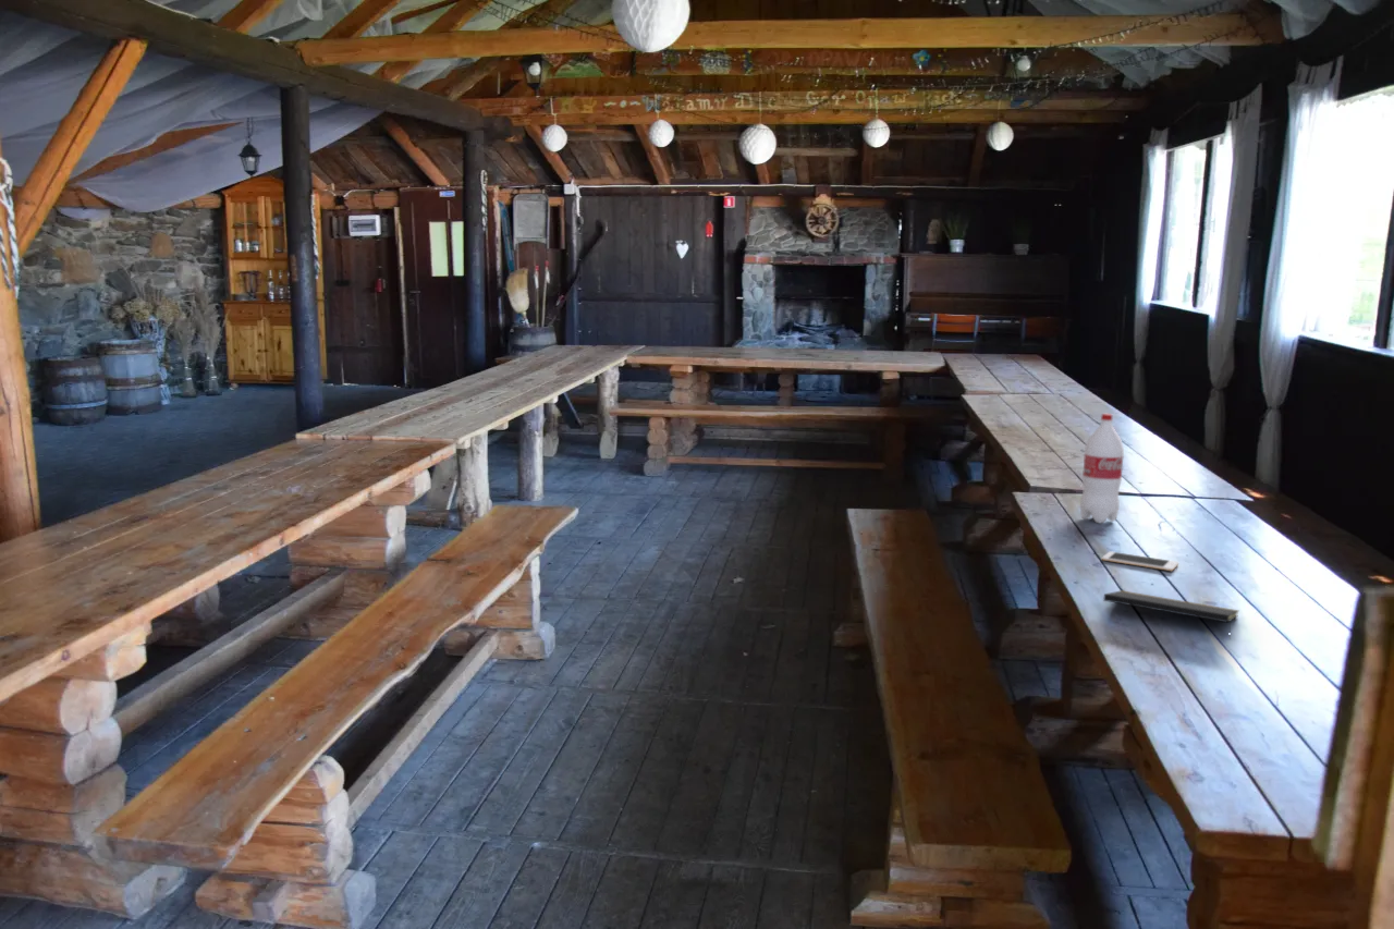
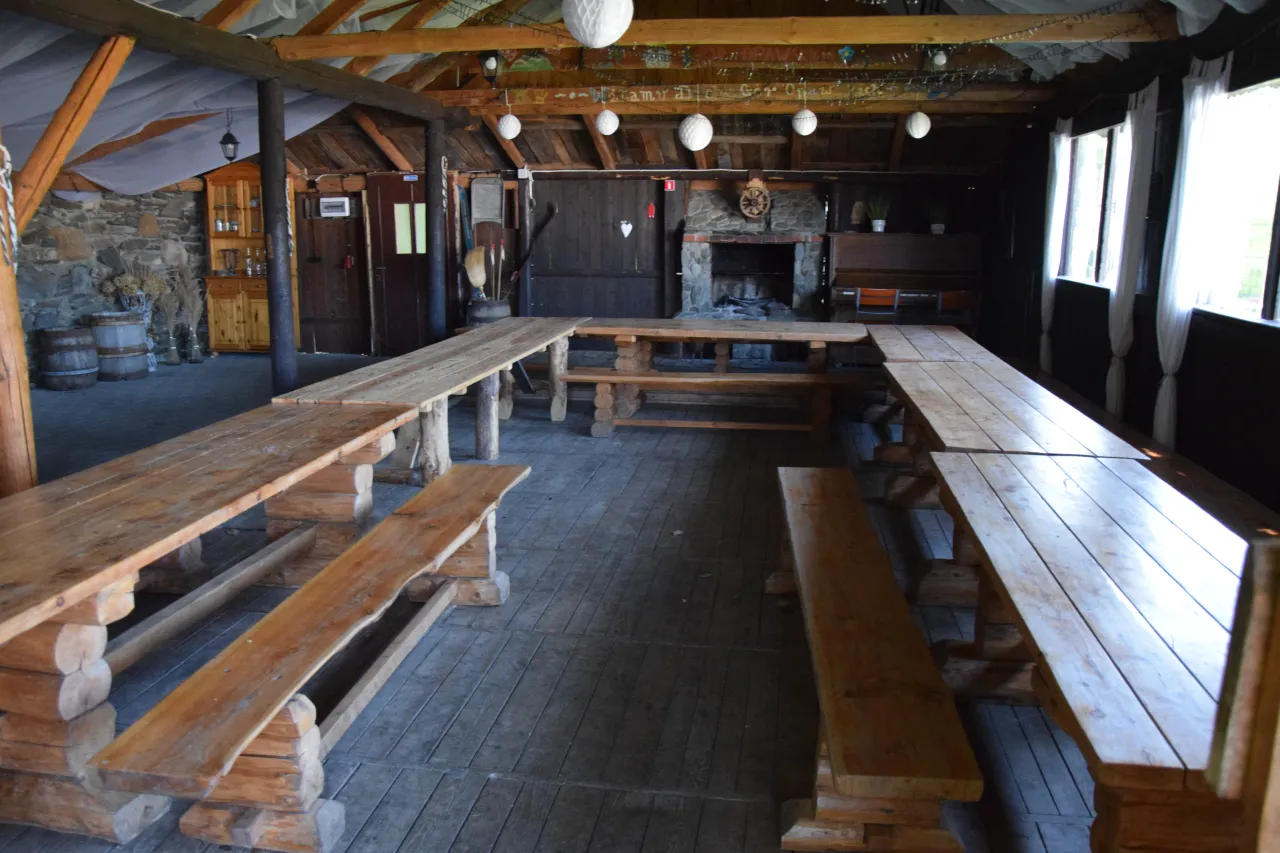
- notepad [1102,589,1239,639]
- bottle [1079,413,1125,524]
- cell phone [1101,550,1179,572]
